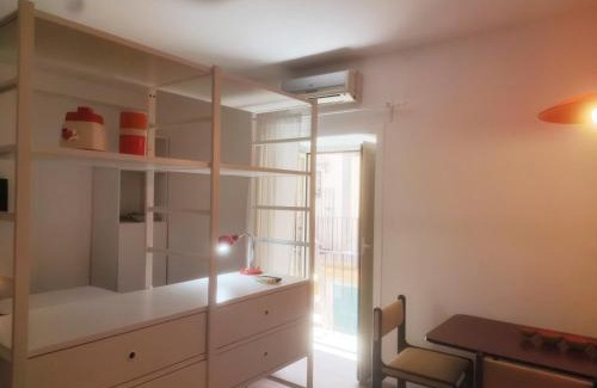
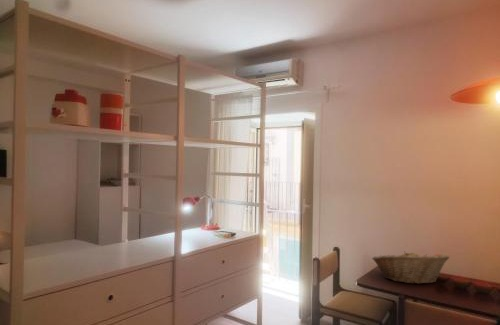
+ fruit basket [371,252,450,285]
